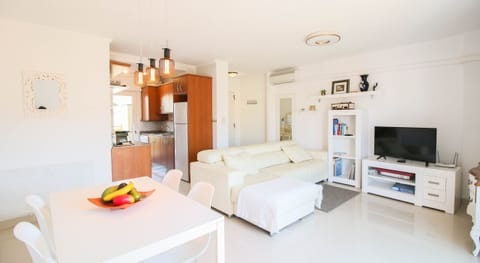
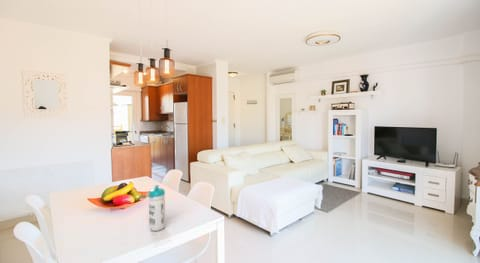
+ water bottle [147,184,166,232]
